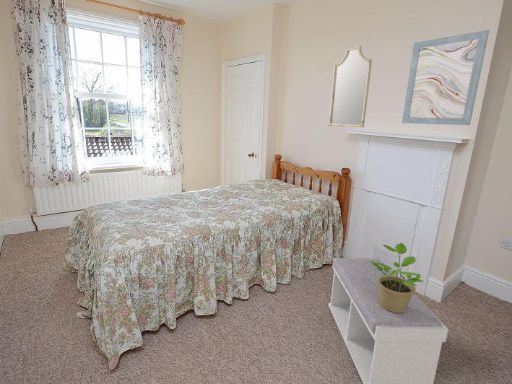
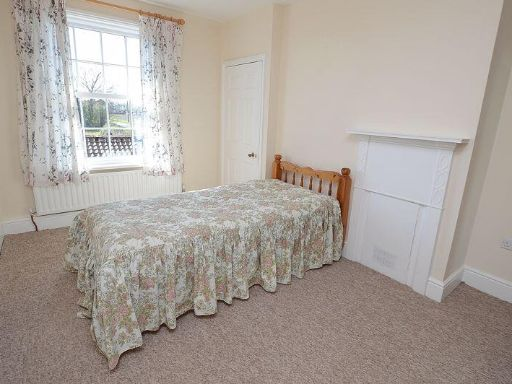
- wall art [401,29,490,126]
- home mirror [328,45,373,128]
- bench [327,257,449,384]
- potted plant [371,242,425,313]
